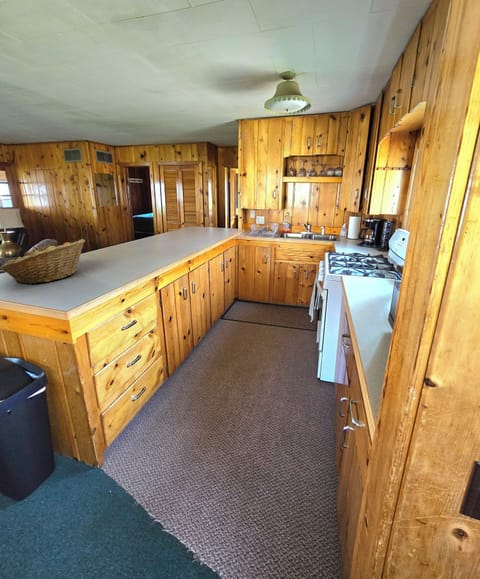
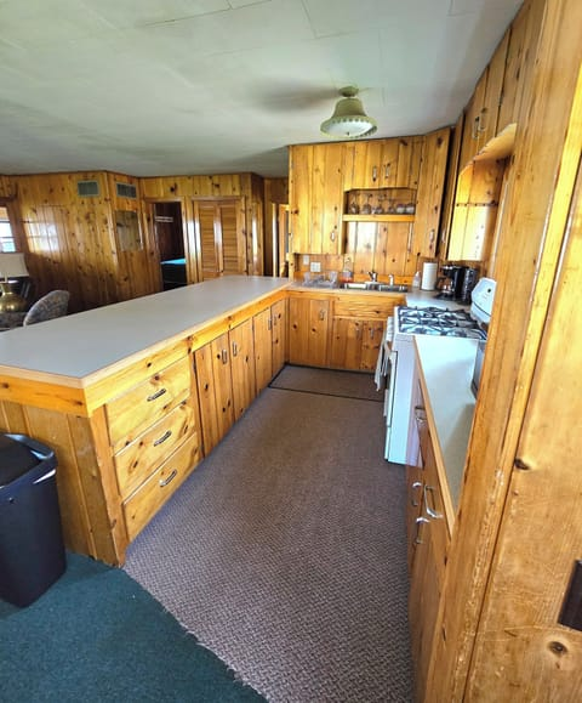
- fruit basket [0,238,86,285]
